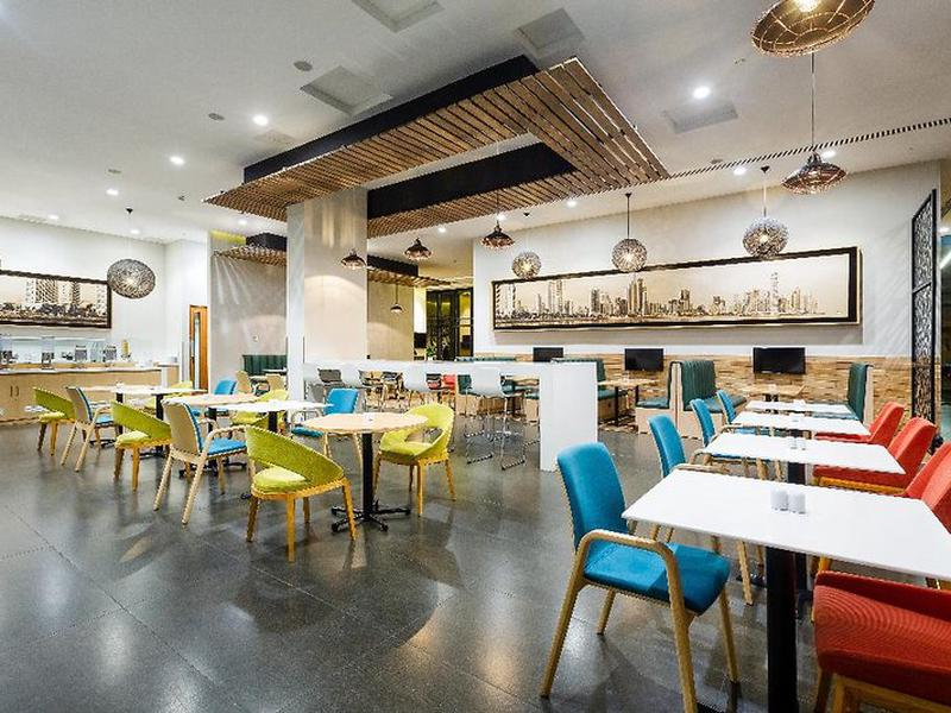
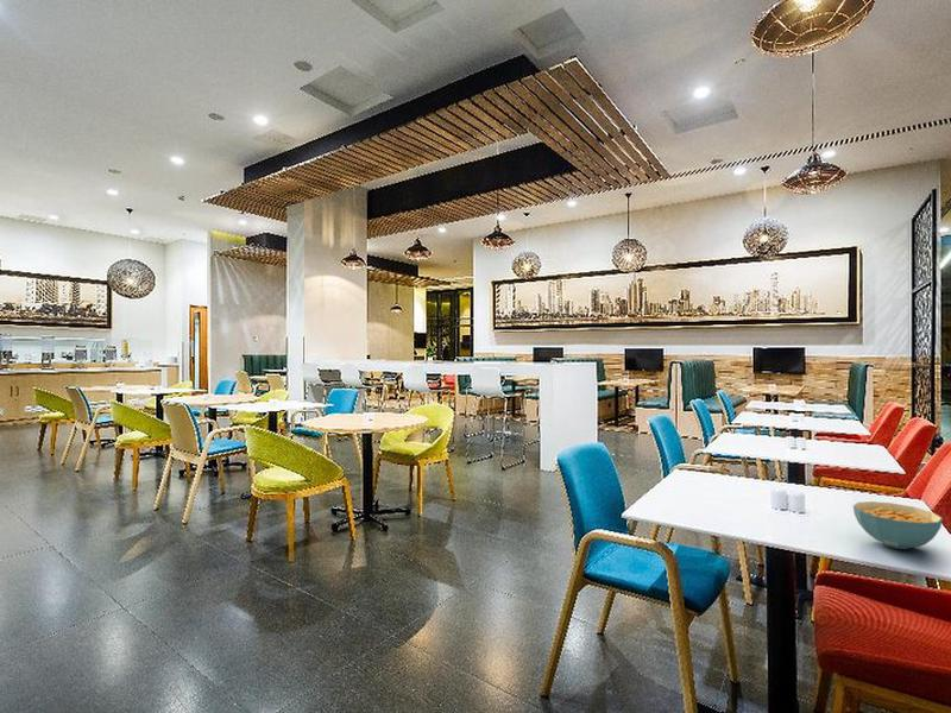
+ cereal bowl [852,500,944,550]
